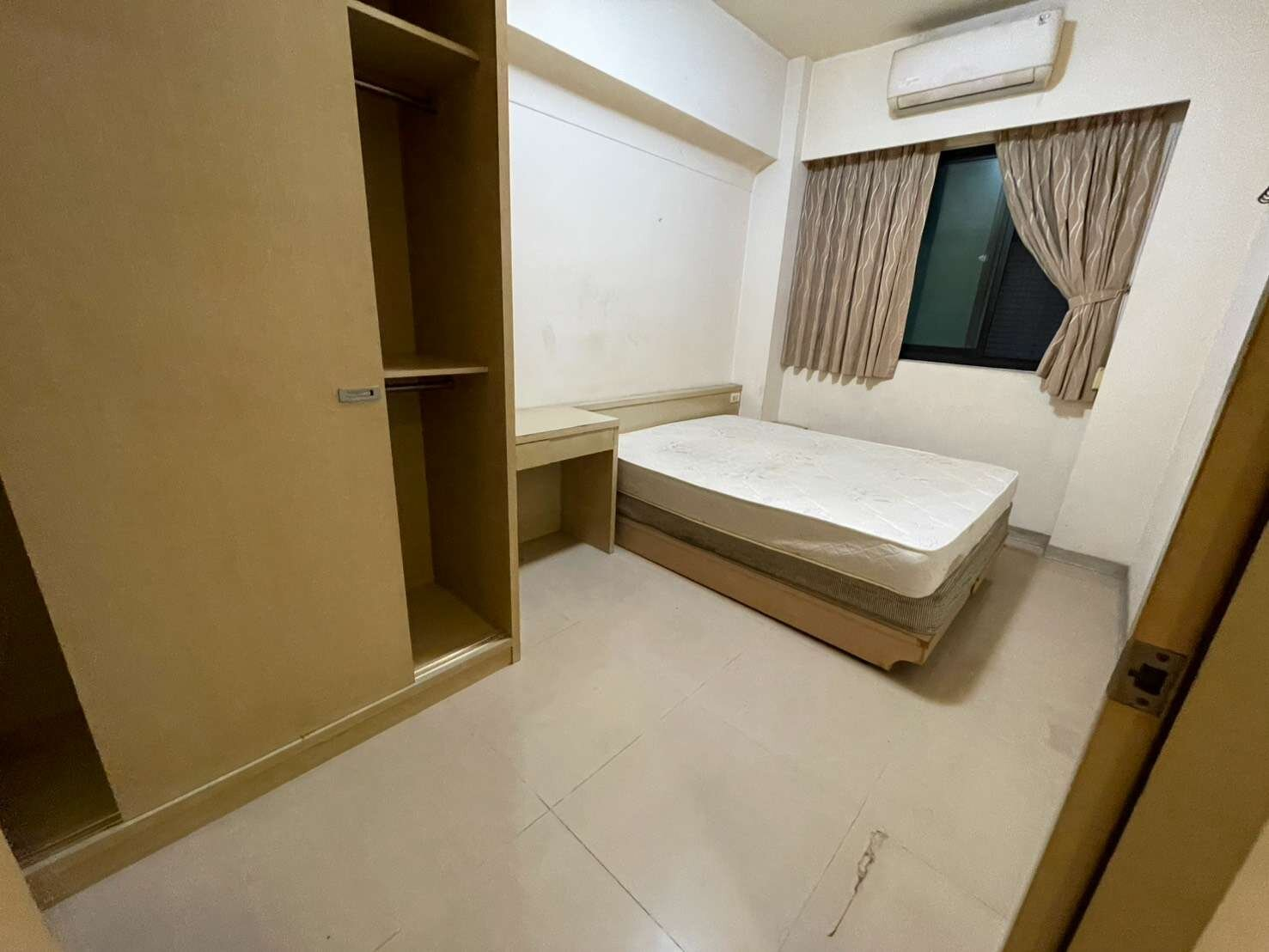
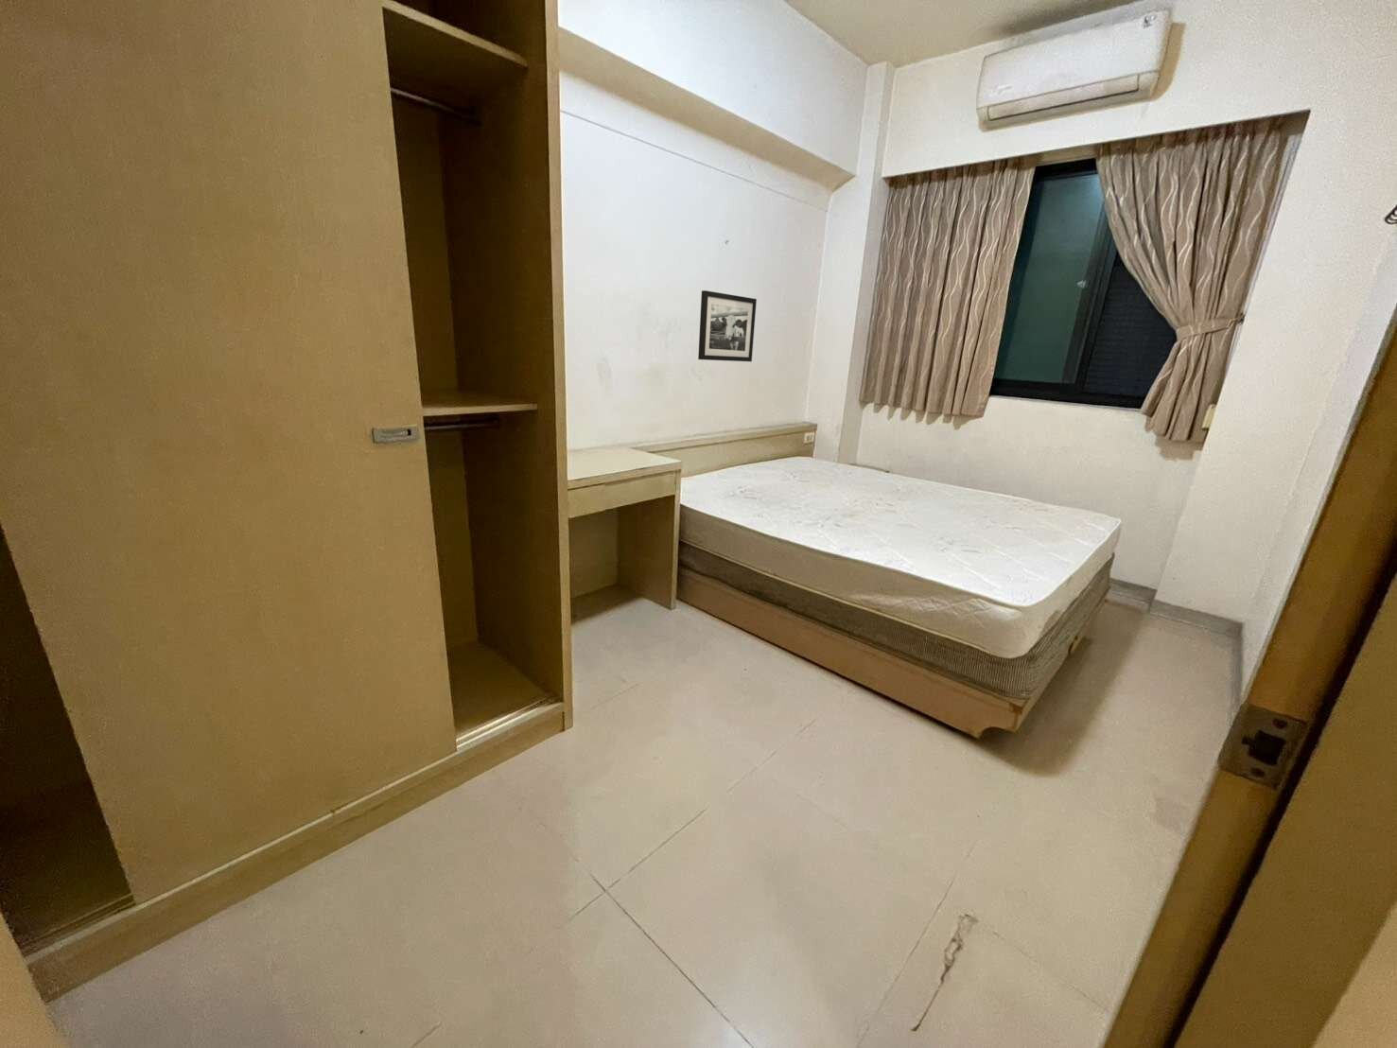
+ picture frame [697,290,757,362]
